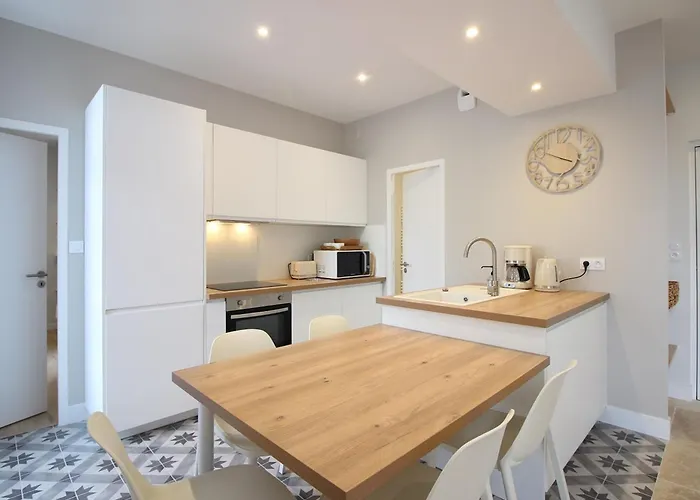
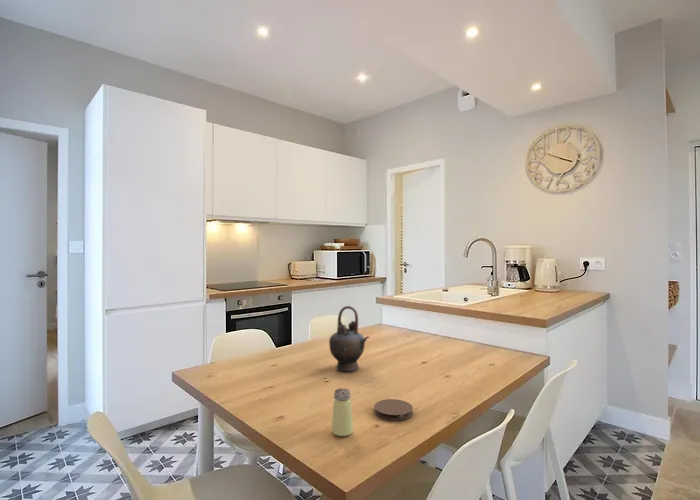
+ coaster [373,398,414,421]
+ teapot [328,305,370,372]
+ saltshaker [331,387,354,437]
